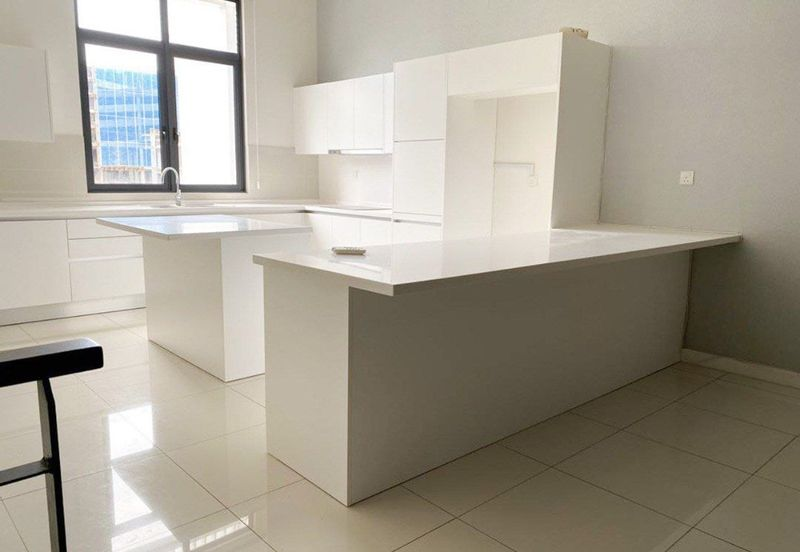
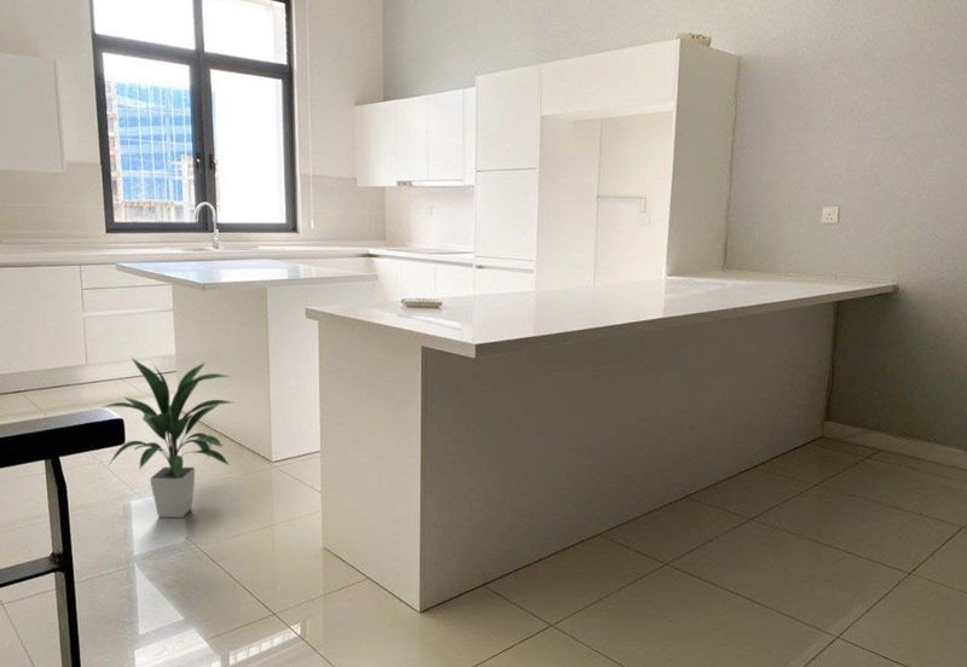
+ indoor plant [102,356,233,518]
